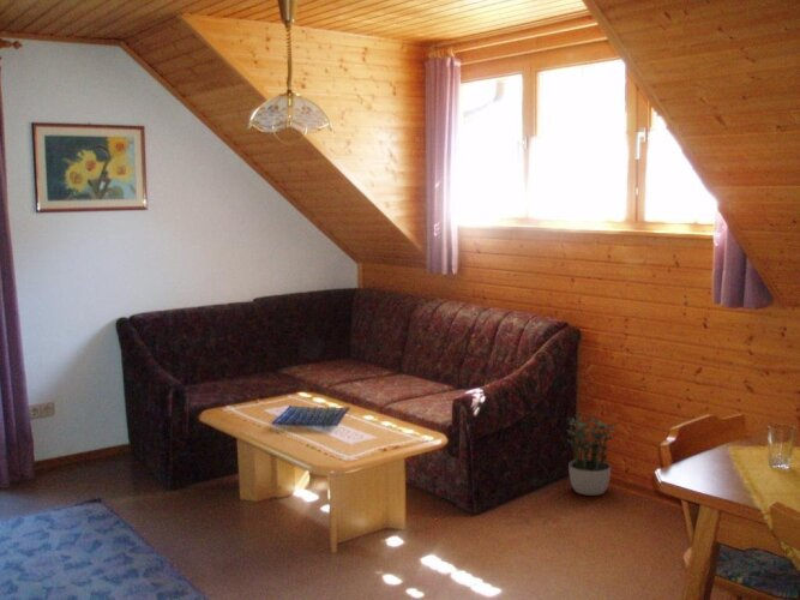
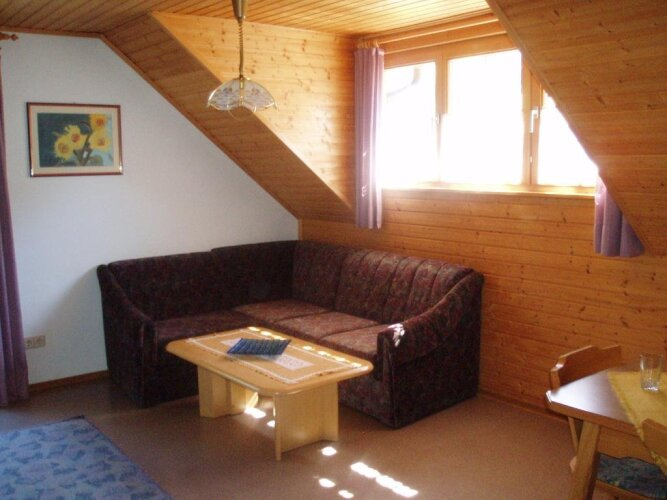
- potted plant [558,412,620,497]
